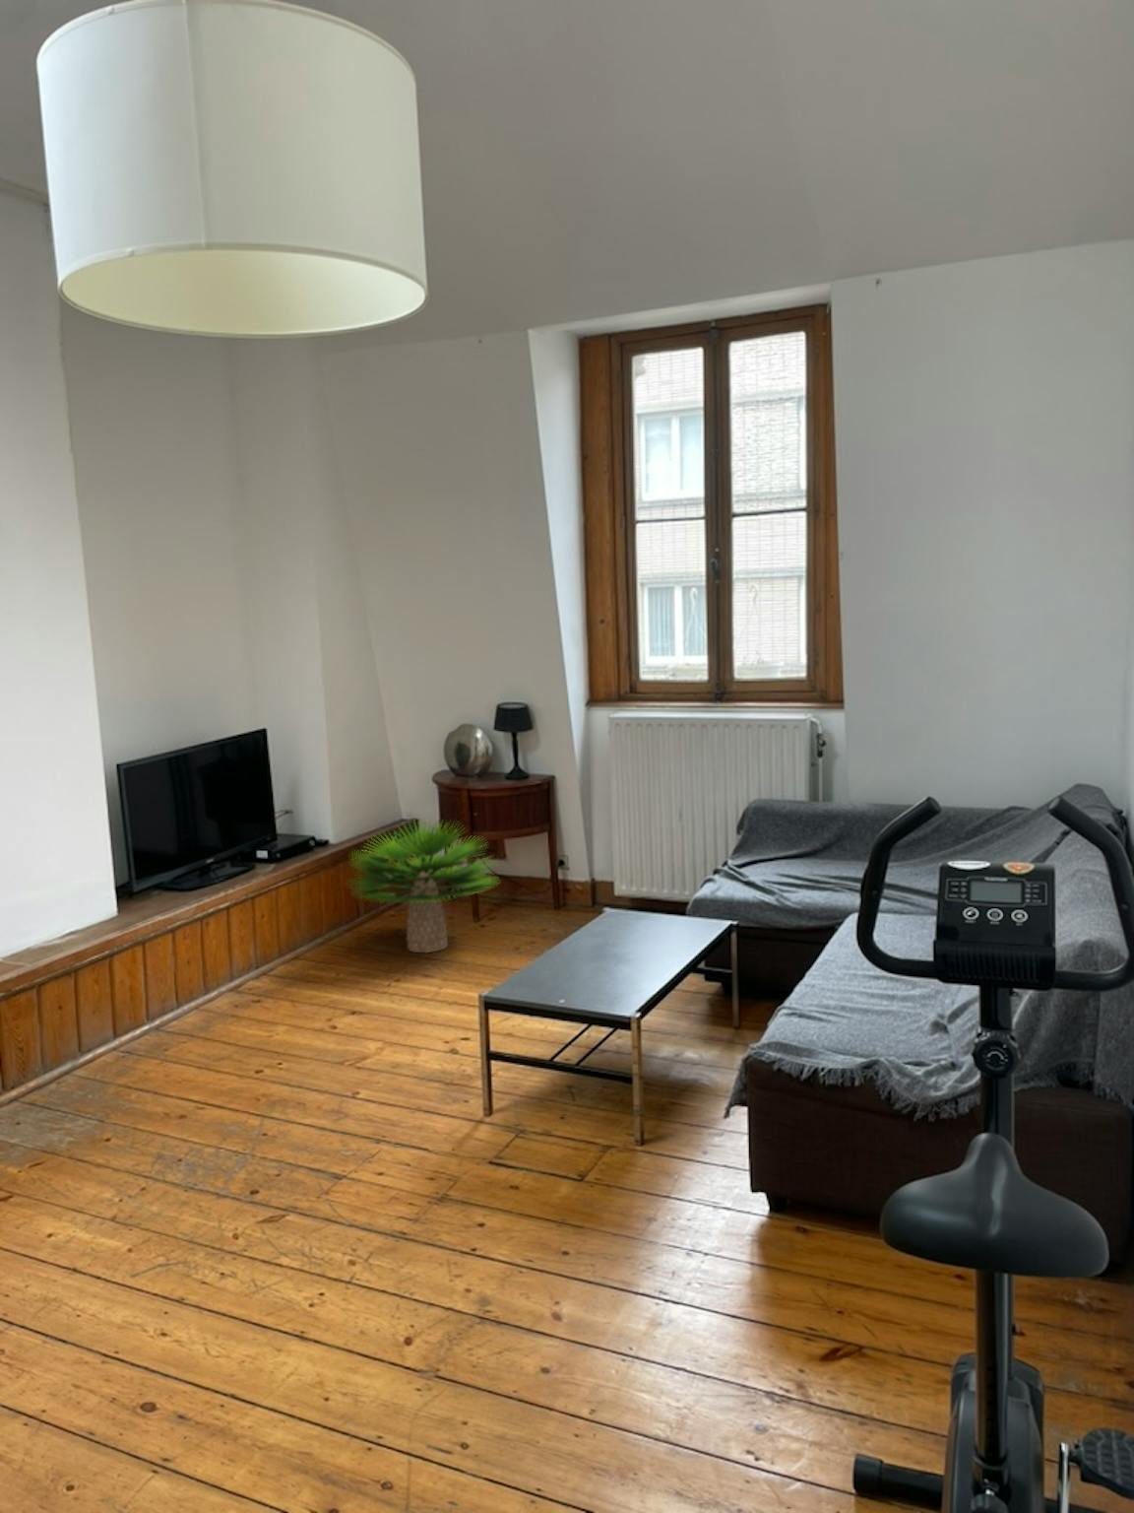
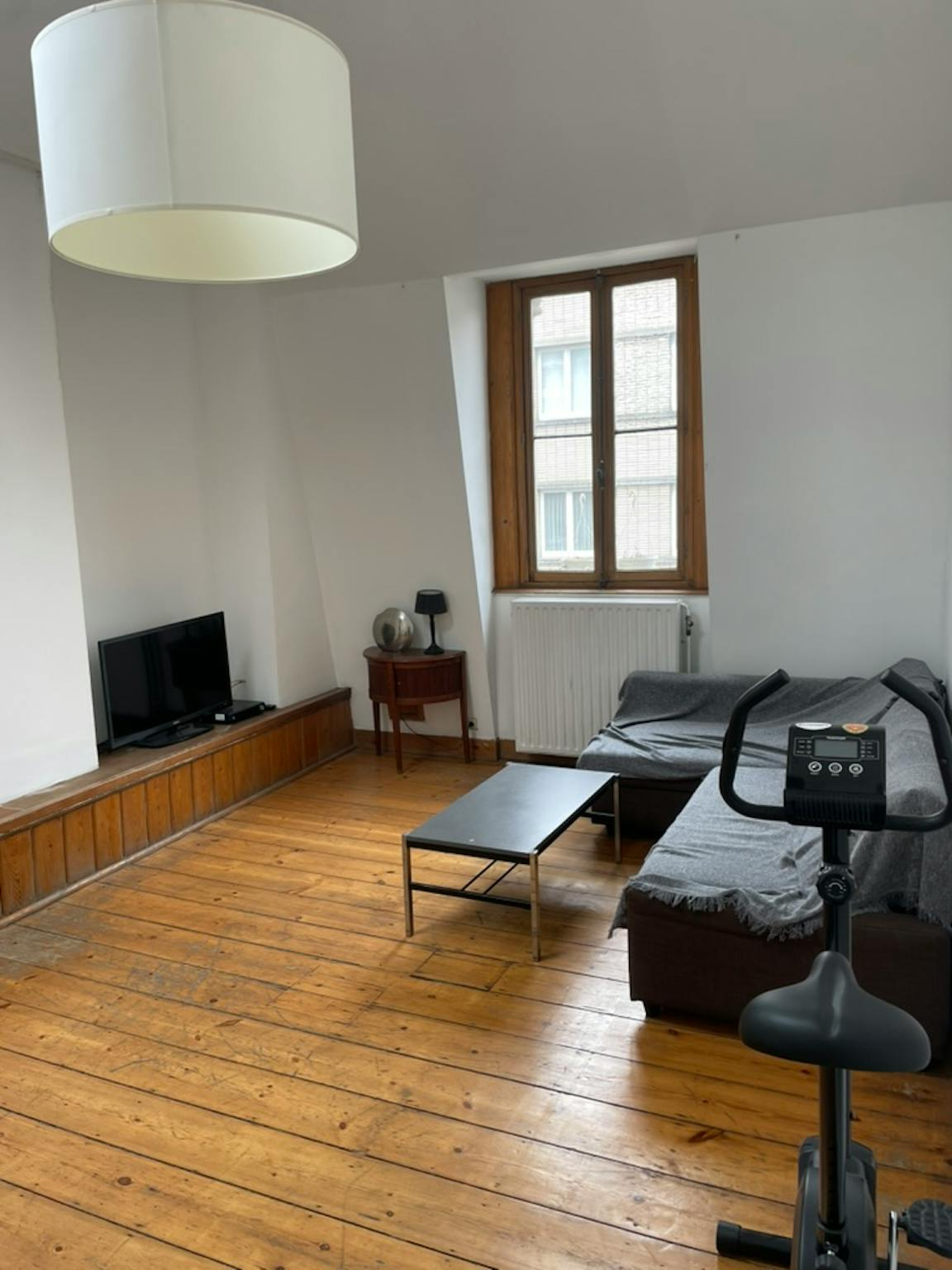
- potted plant [343,816,503,953]
